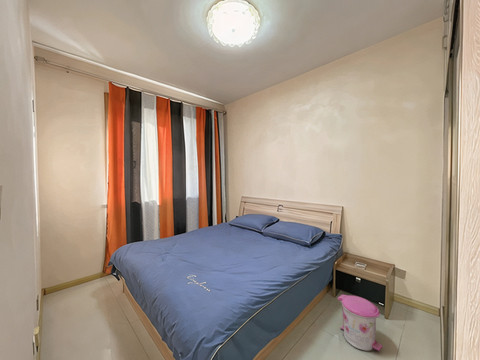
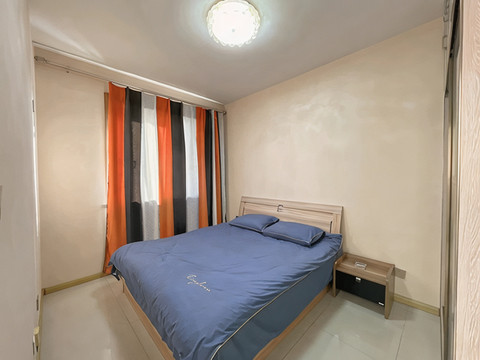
- trash can [337,294,383,352]
